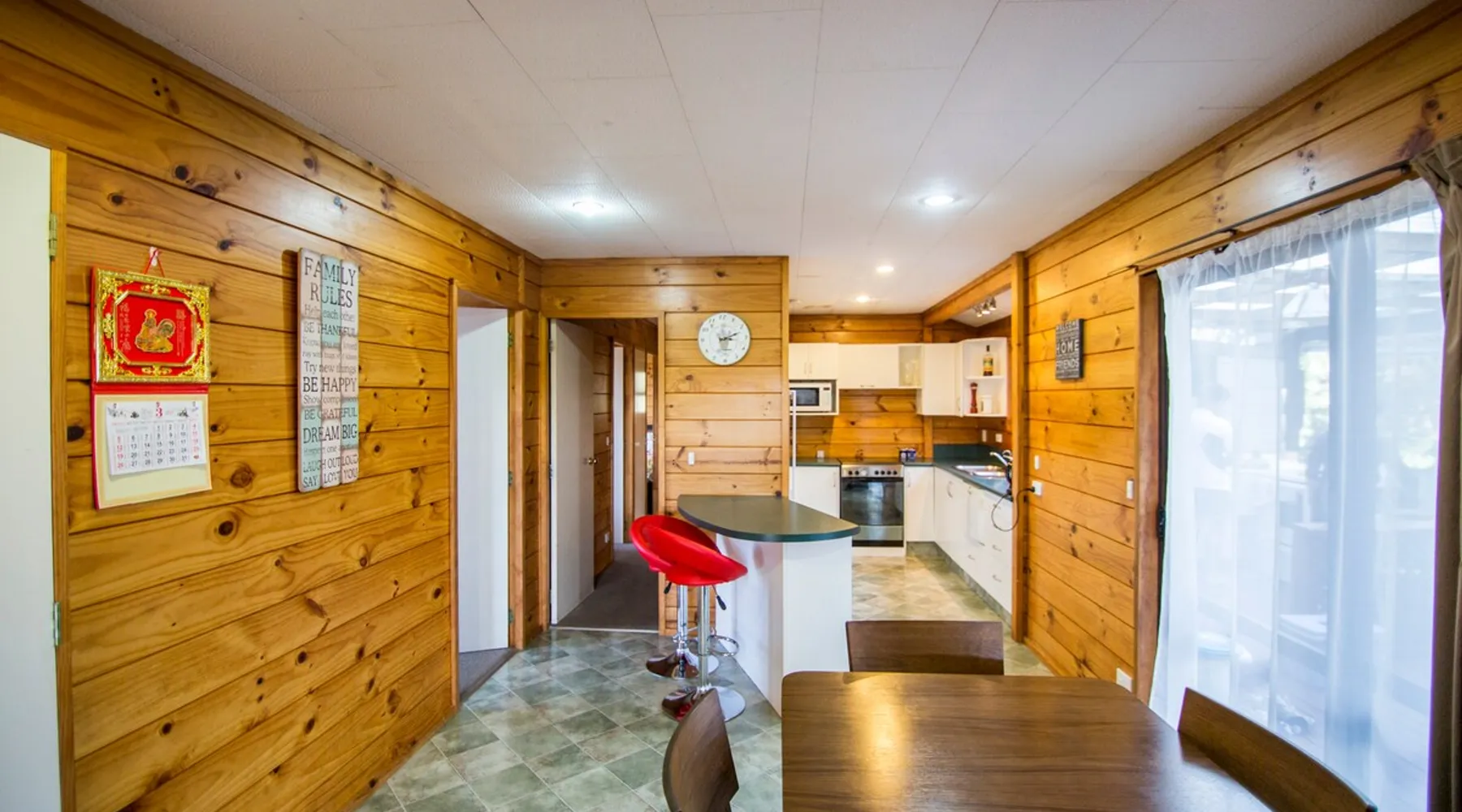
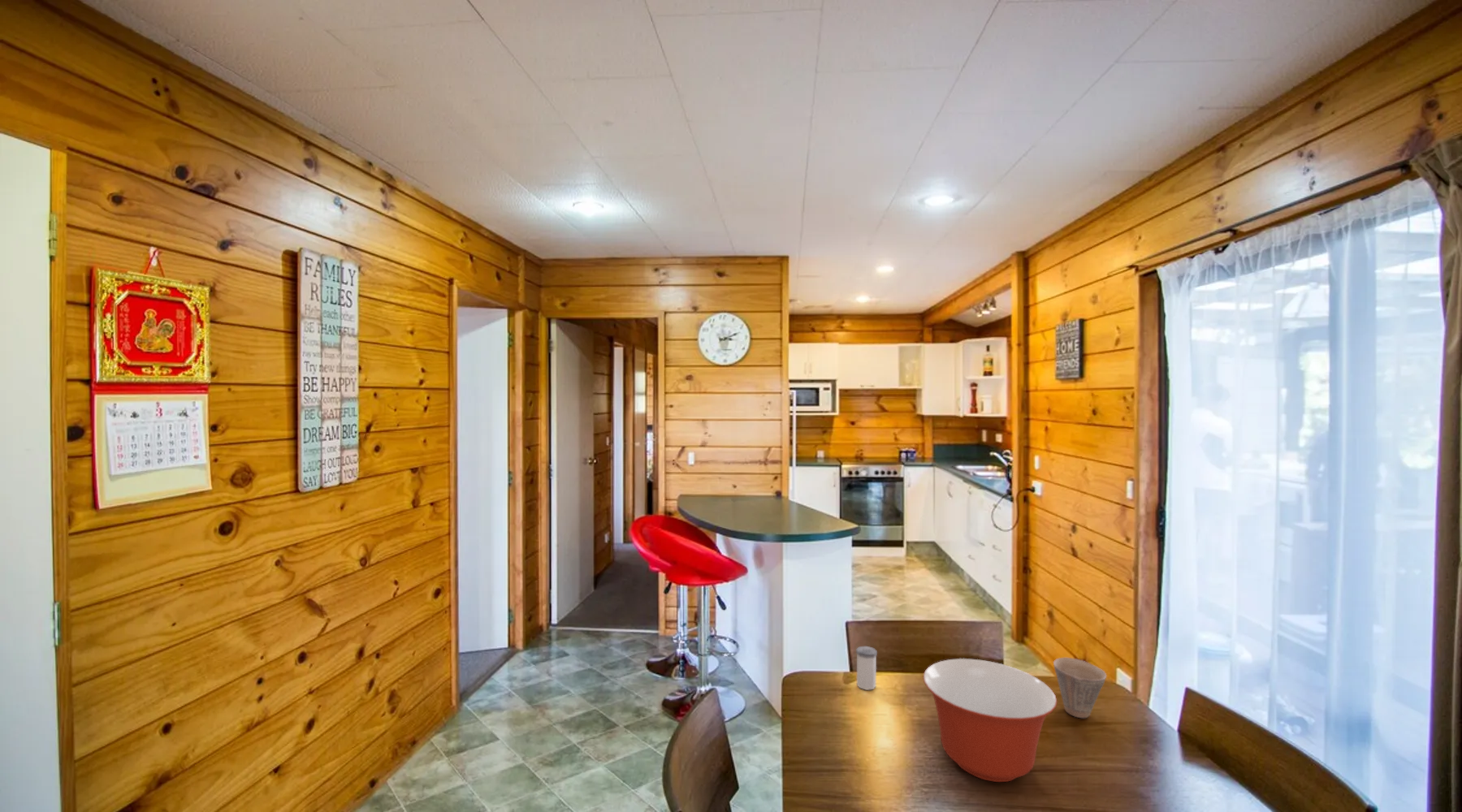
+ cup [1053,657,1107,719]
+ salt shaker [855,646,878,691]
+ mixing bowl [922,658,1058,783]
